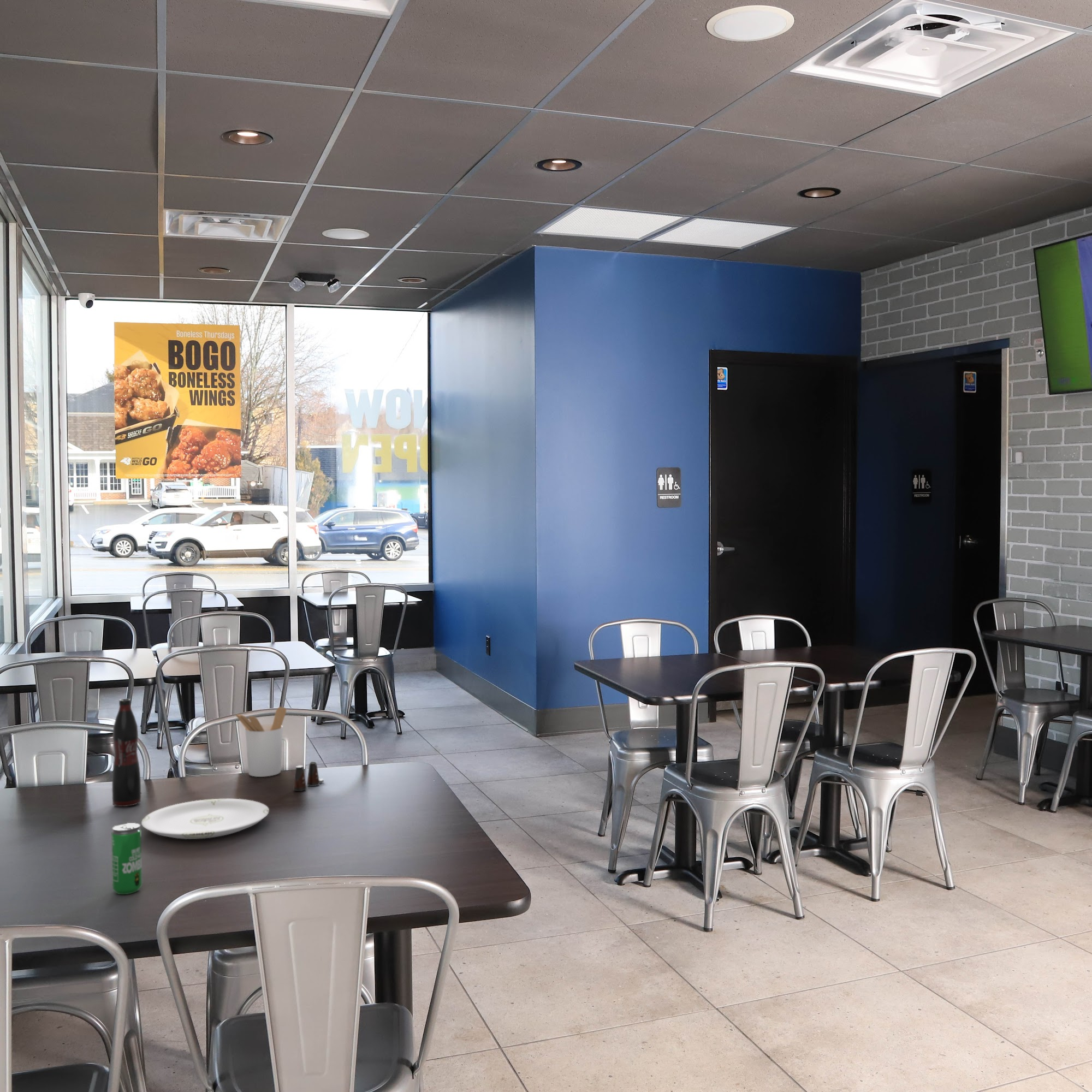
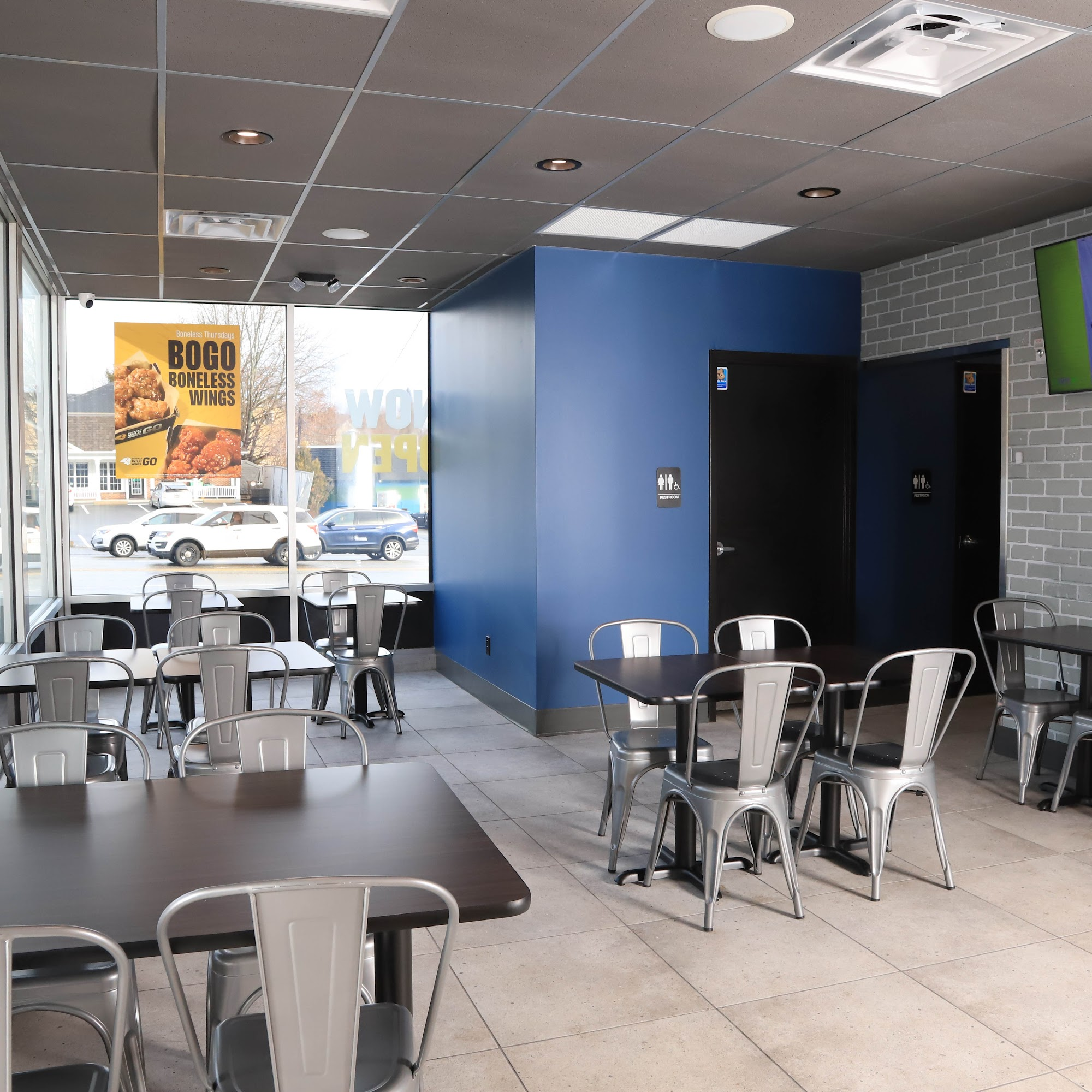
- beverage can [111,822,143,895]
- utensil holder [235,707,287,778]
- plate [141,798,270,840]
- salt shaker [293,761,324,792]
- soda bottle [111,698,142,807]
